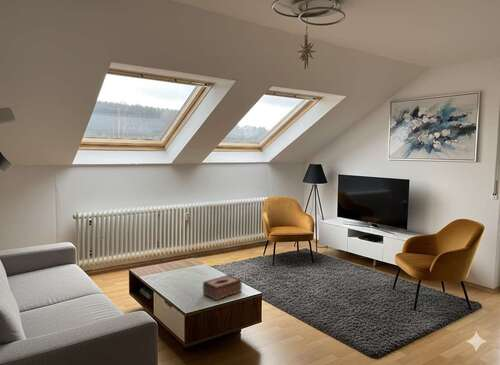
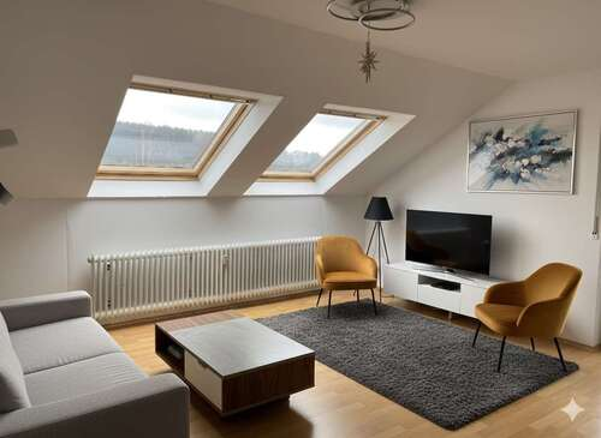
- tissue box [202,274,243,302]
